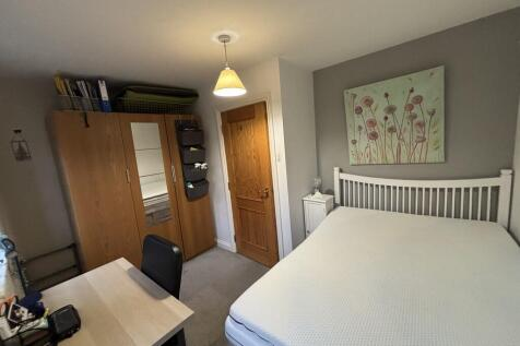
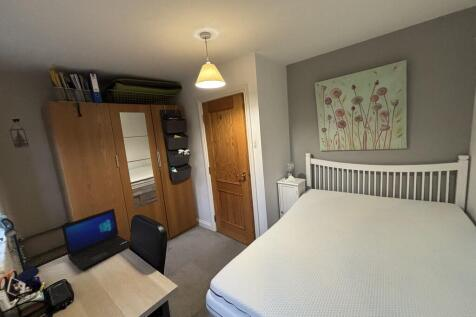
+ laptop [61,208,135,271]
